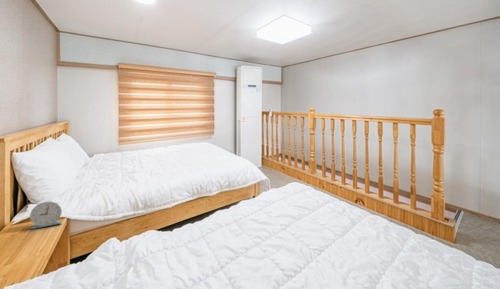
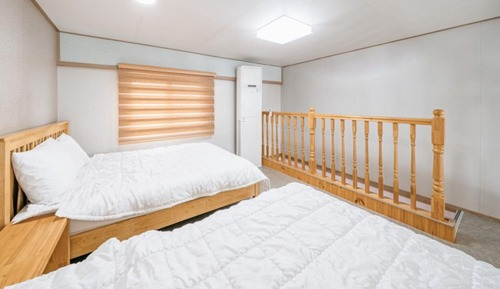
- alarm clock [29,201,63,230]
